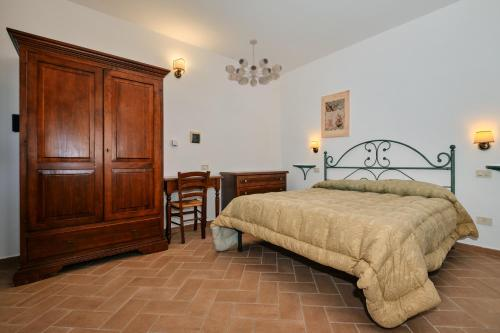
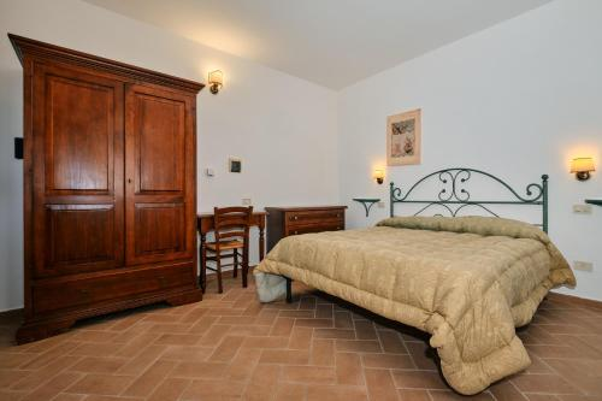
- chandelier [225,38,283,88]
